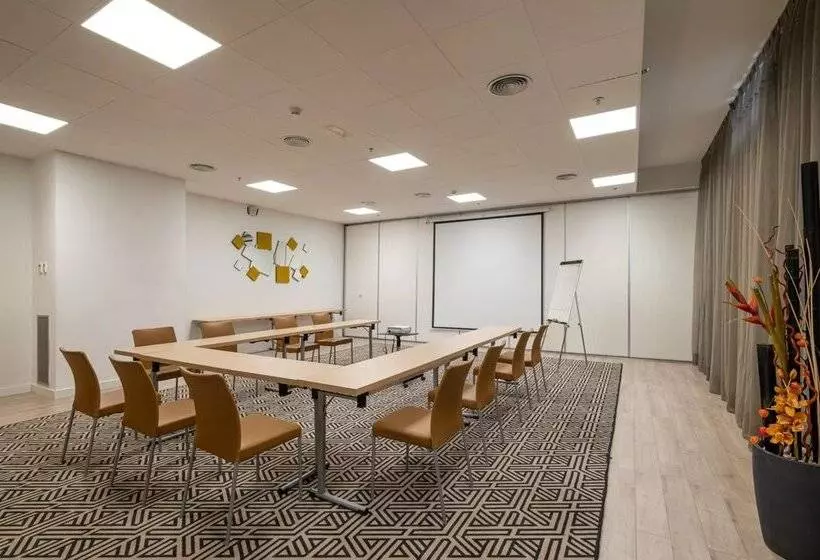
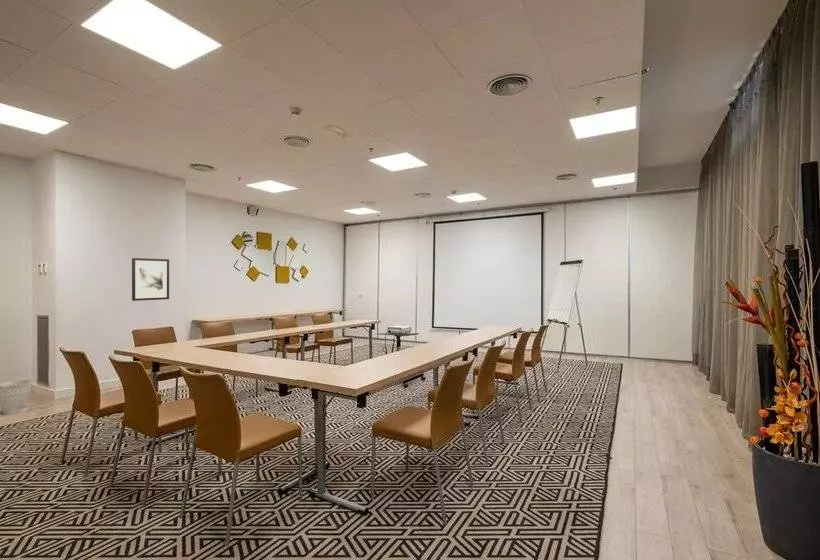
+ wastebasket [0,379,32,416]
+ wall art [131,257,170,302]
